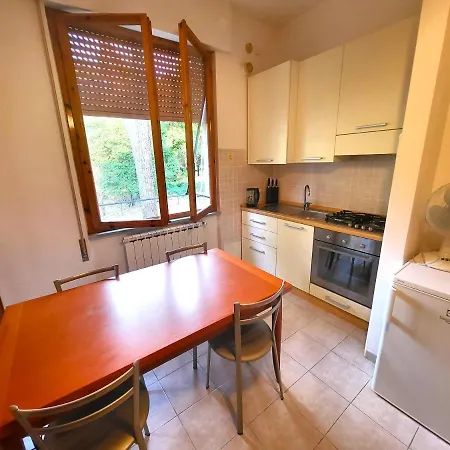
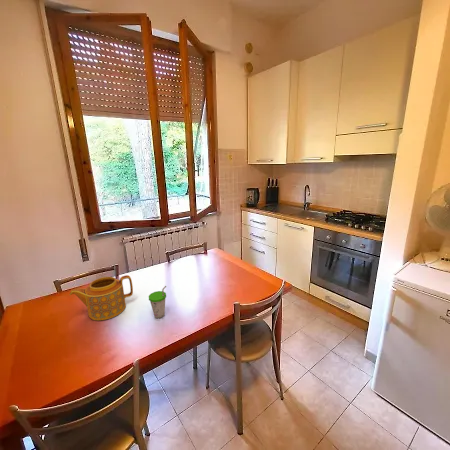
+ teapot [69,274,134,321]
+ cup [148,285,167,319]
